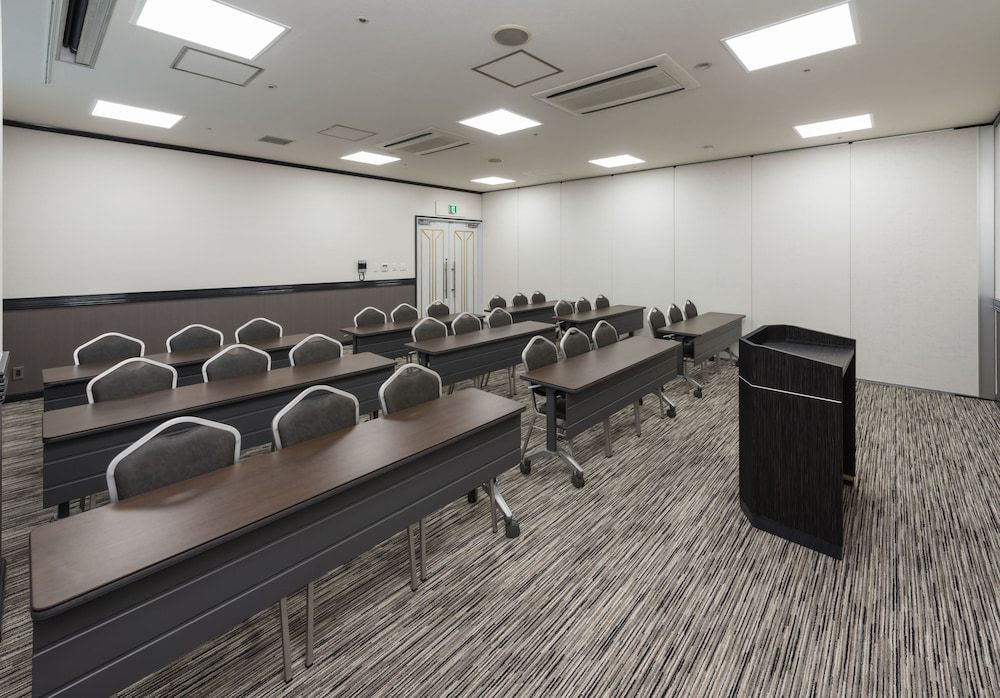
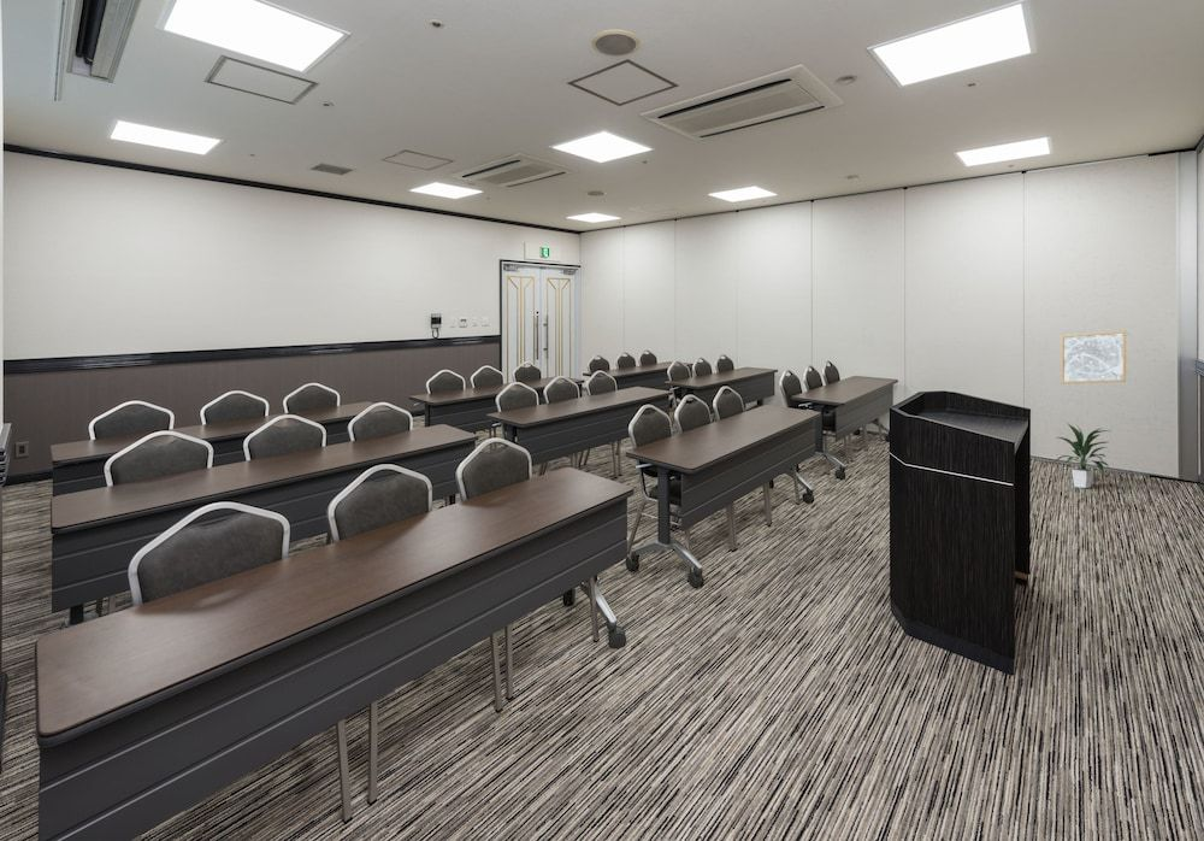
+ wall art [1060,330,1127,384]
+ indoor plant [1052,423,1111,489]
